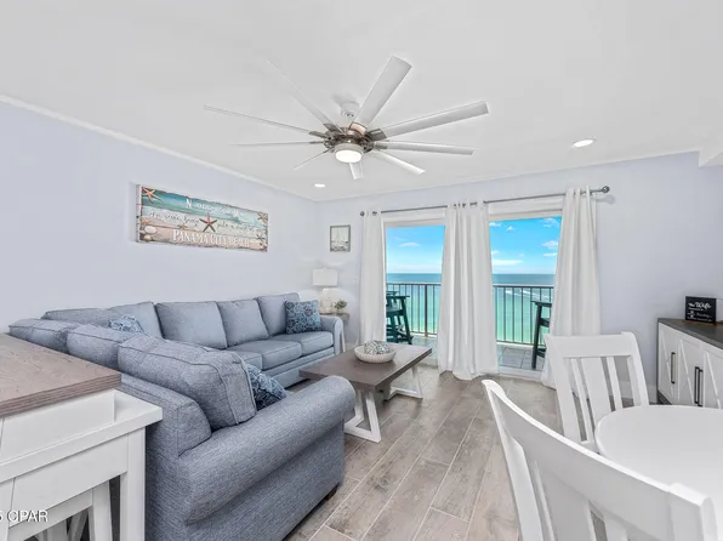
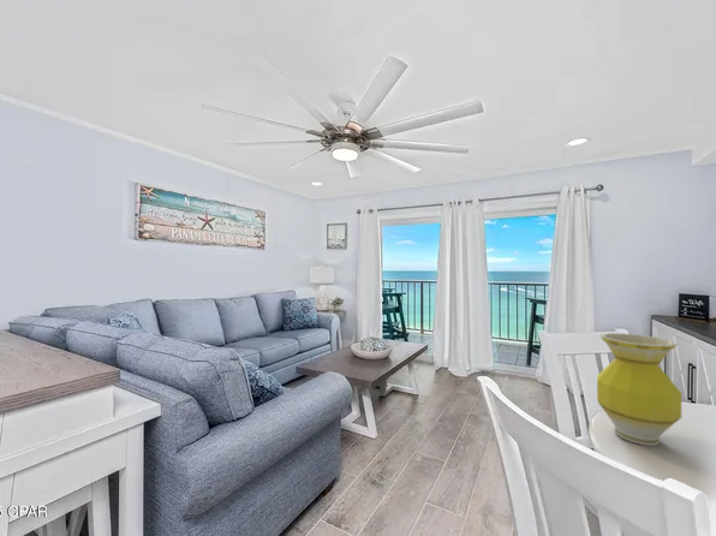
+ vase [596,332,682,447]
